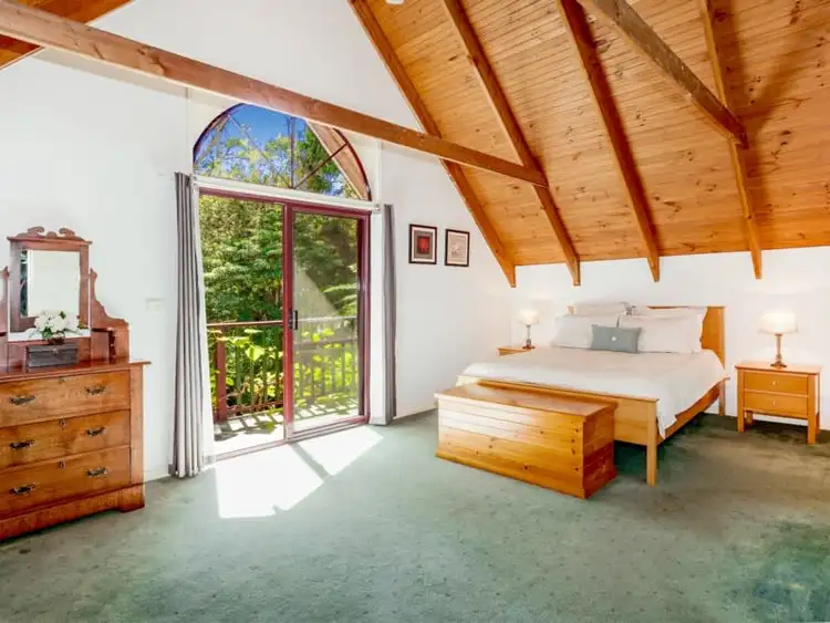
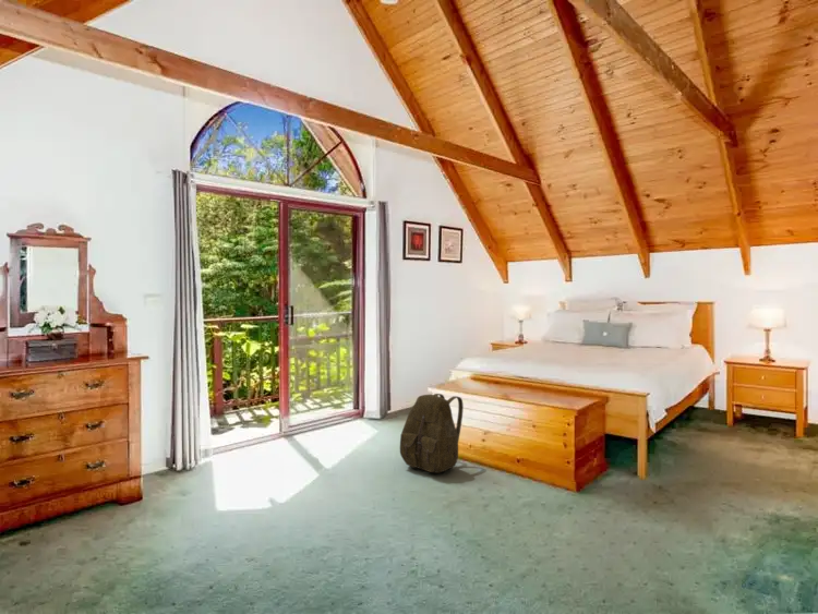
+ backpack [399,393,465,474]
